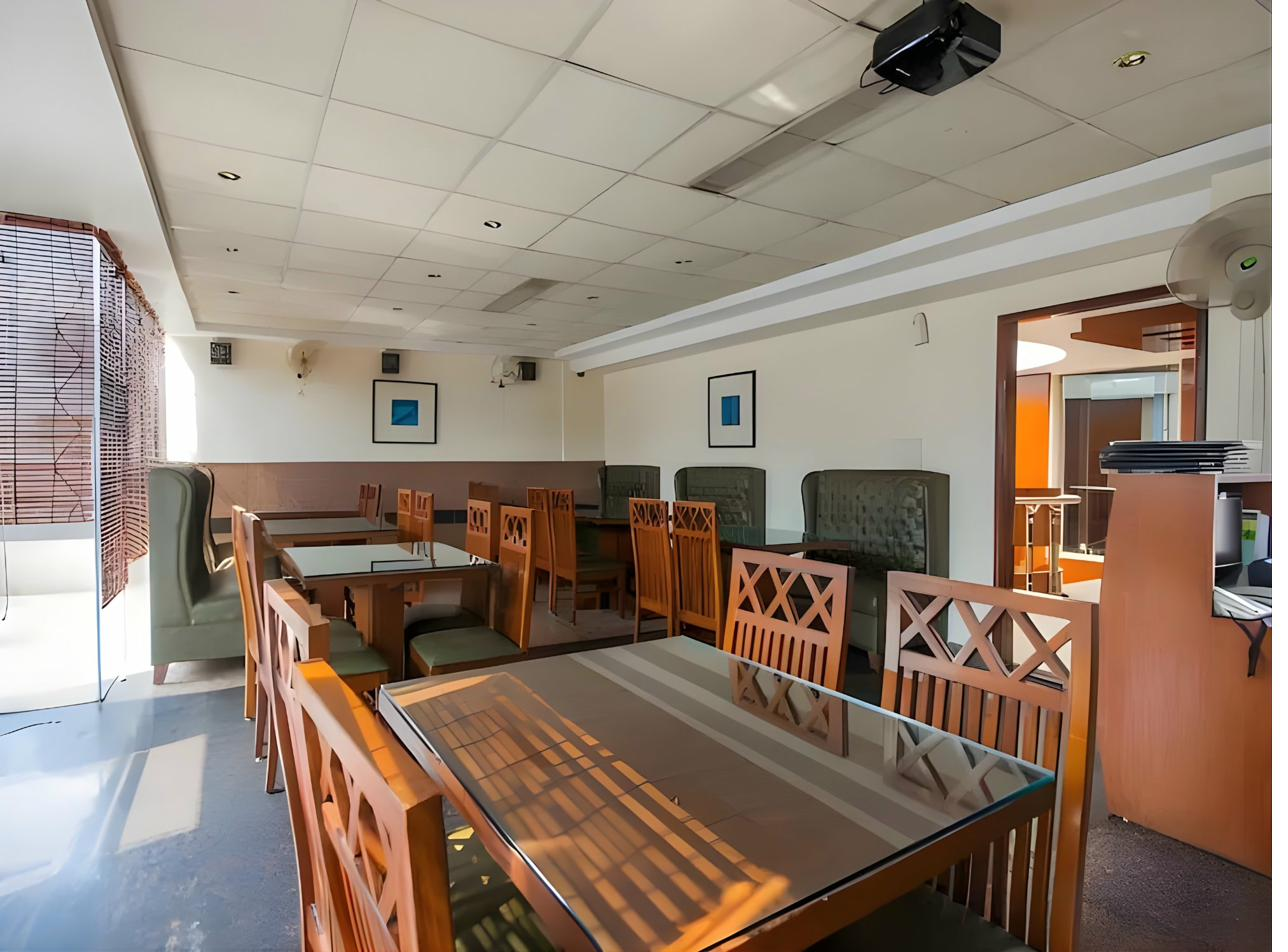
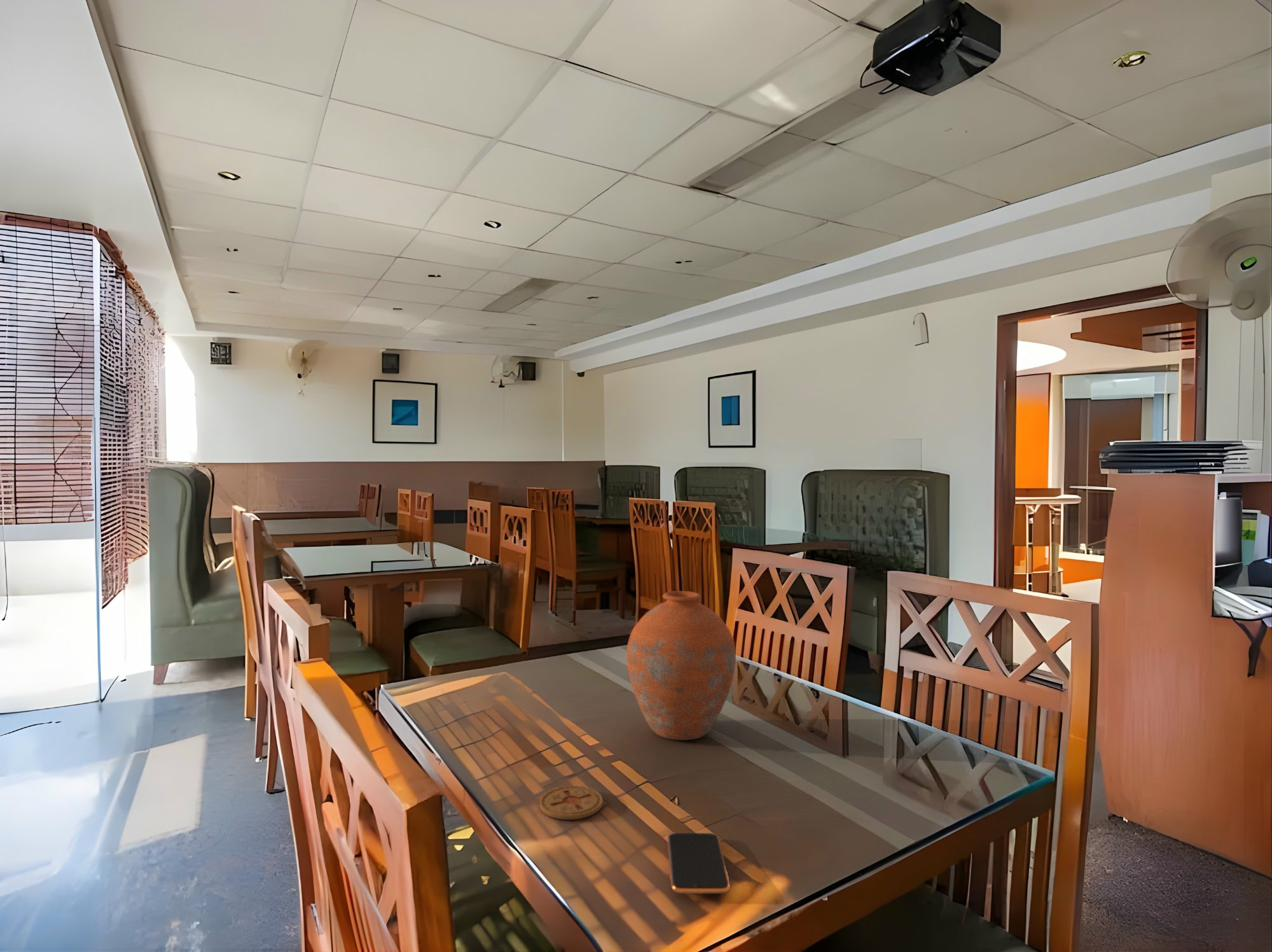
+ smartphone [666,832,731,894]
+ vase [626,590,737,741]
+ coaster [539,785,604,821]
